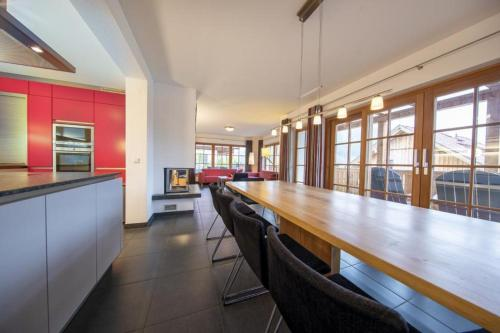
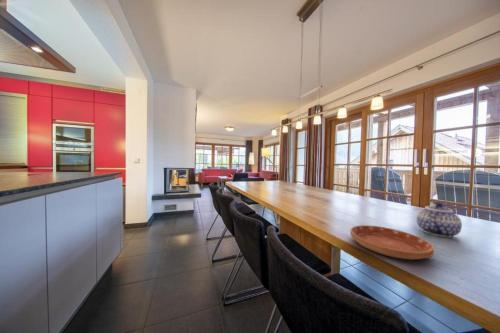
+ saucer [350,224,435,260]
+ teapot [416,202,463,238]
